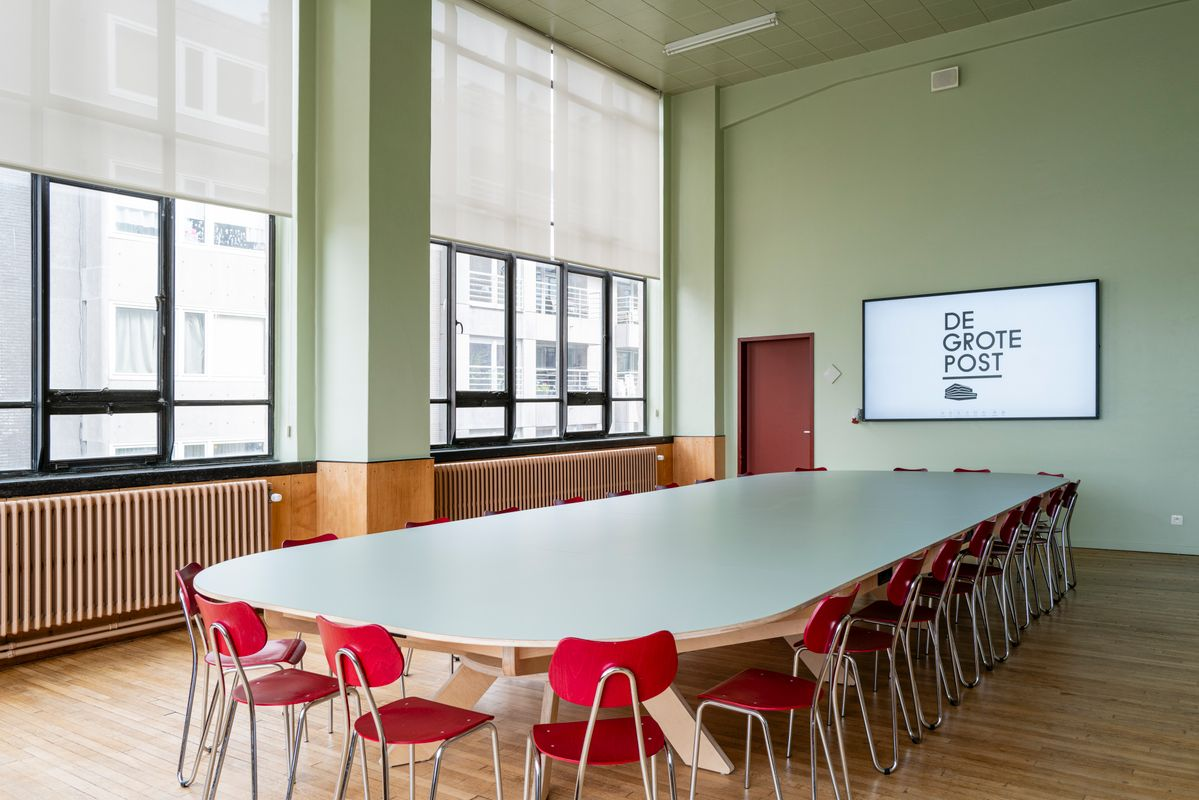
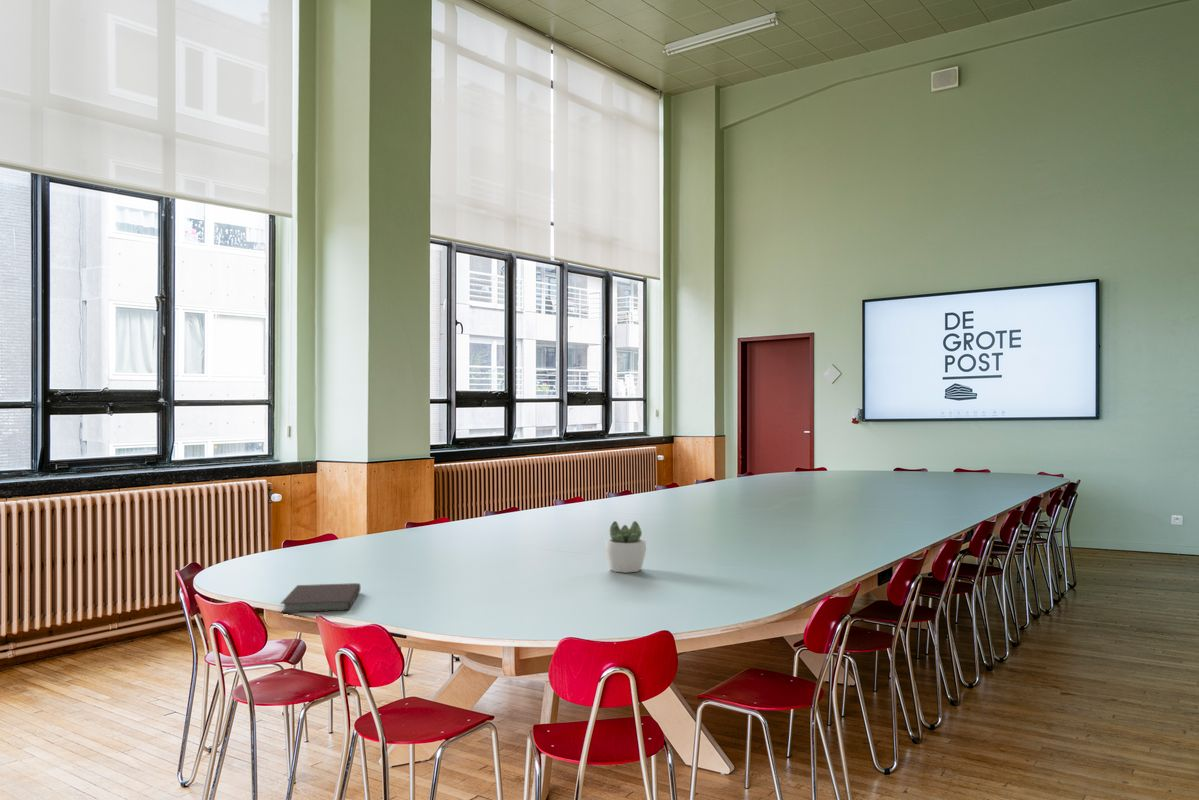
+ notebook [279,582,361,614]
+ succulent plant [604,520,647,574]
